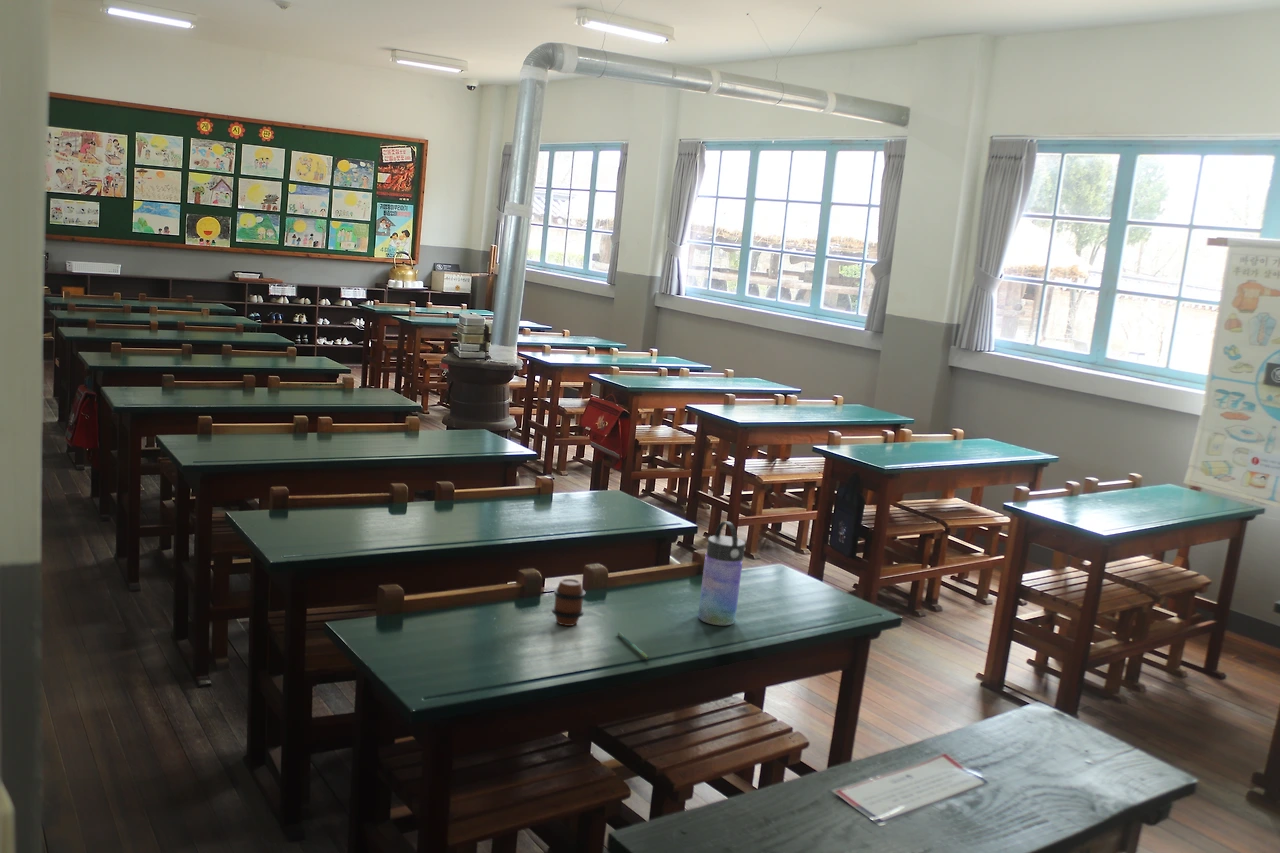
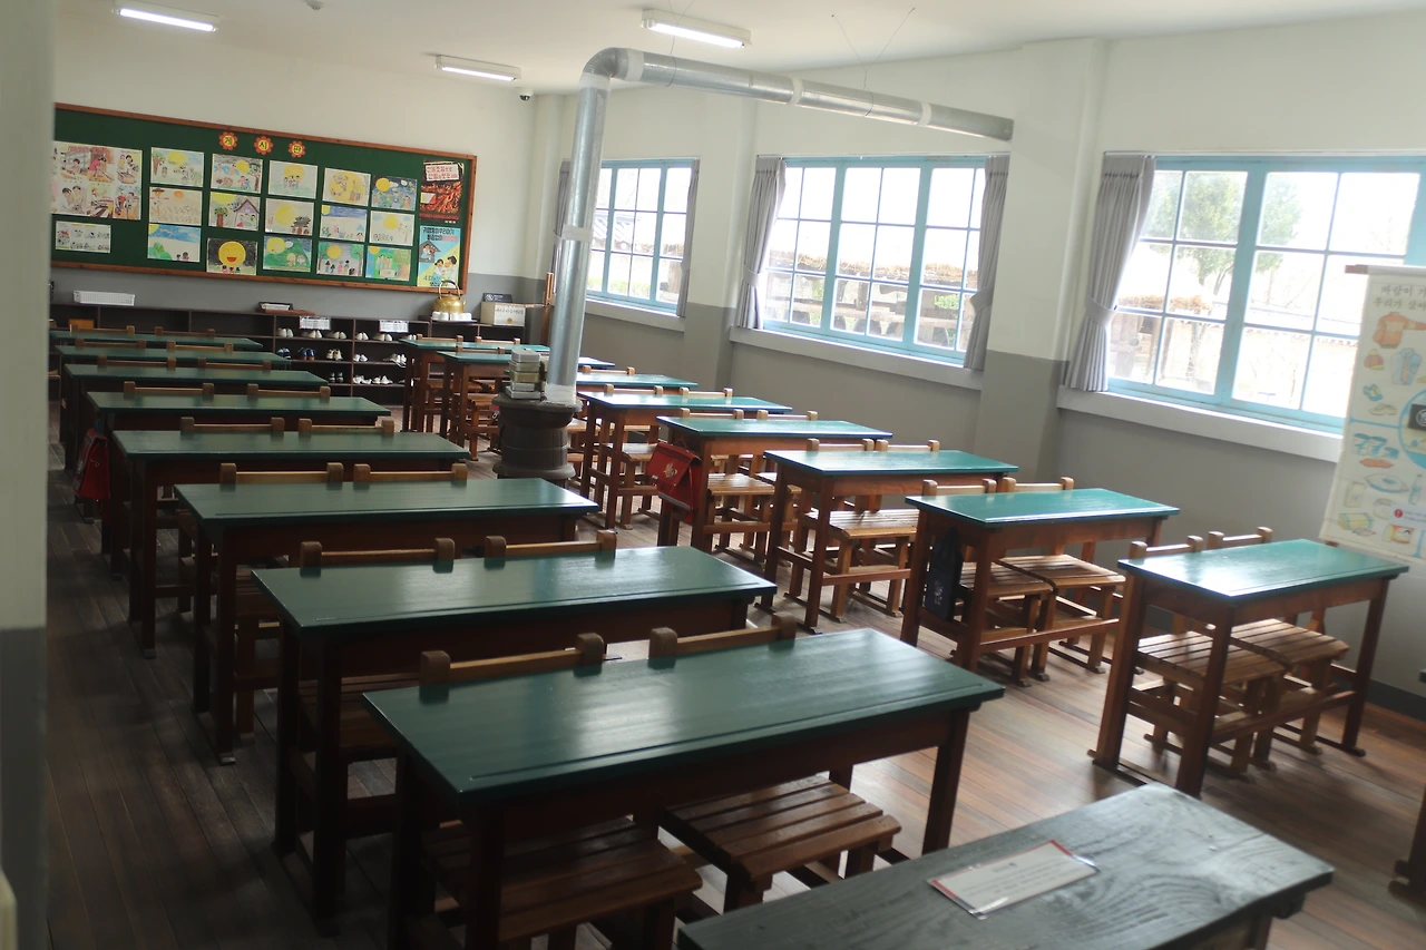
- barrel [551,578,587,627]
- pen [616,631,650,660]
- water bottle [697,521,746,626]
